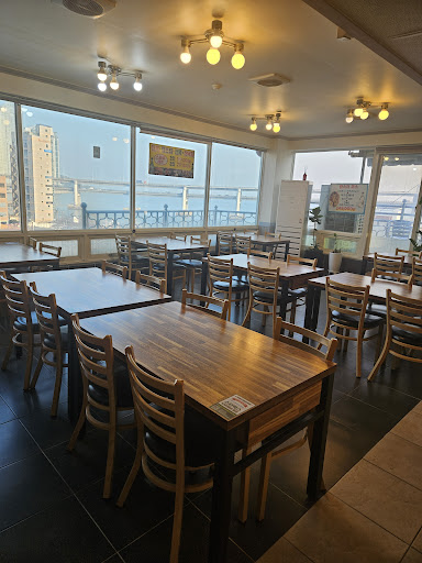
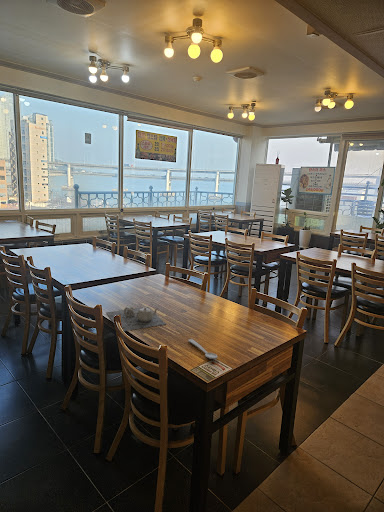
+ spoon [187,338,218,360]
+ teapot [106,306,167,332]
